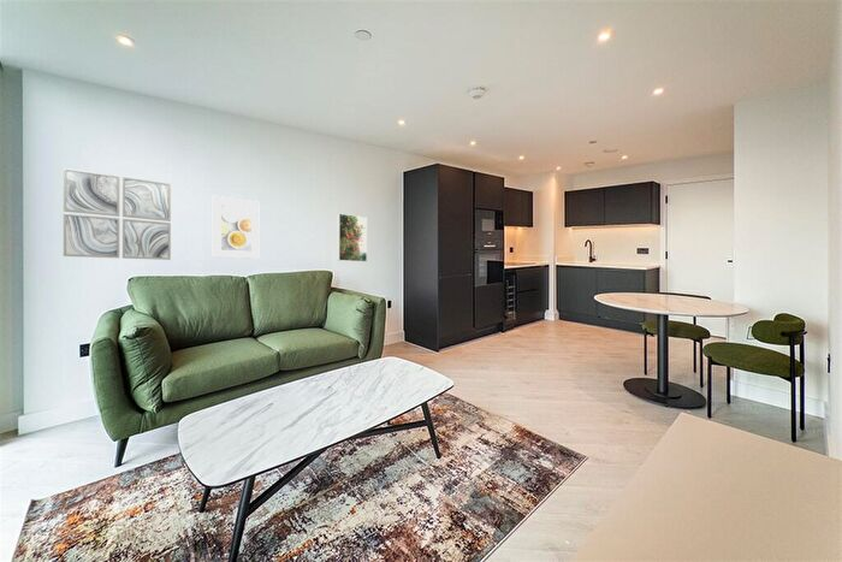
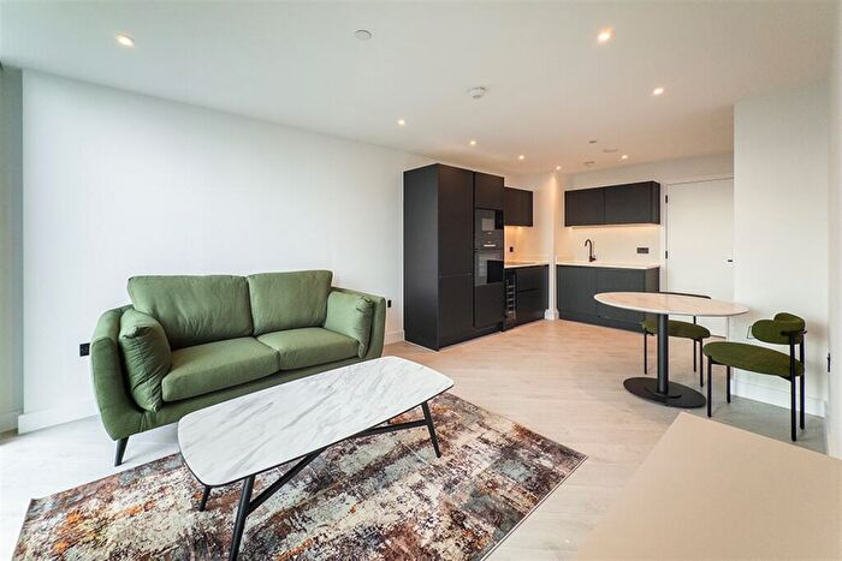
- wall art [63,167,172,261]
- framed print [337,212,368,262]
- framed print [212,195,260,260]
